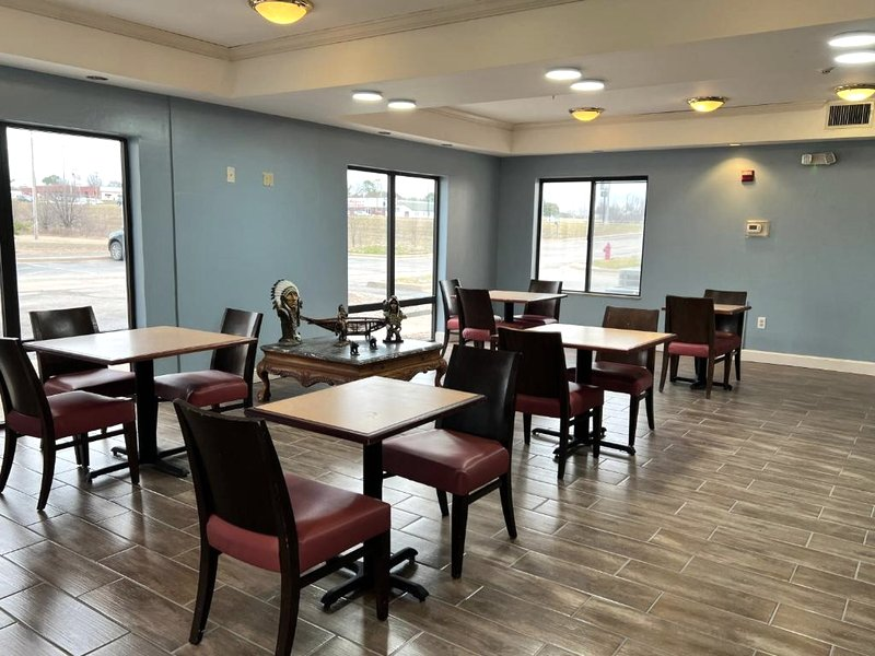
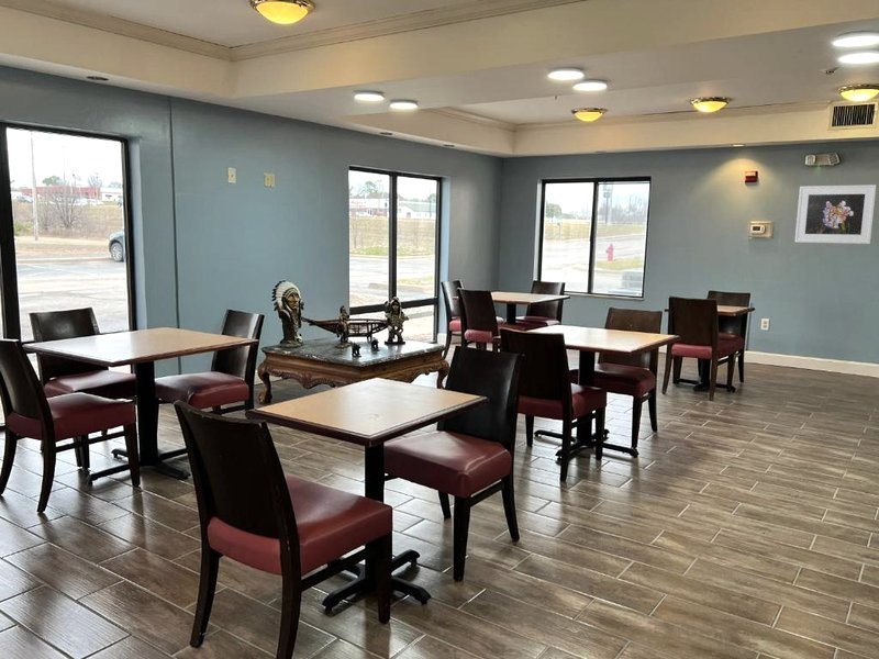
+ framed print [793,183,878,245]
